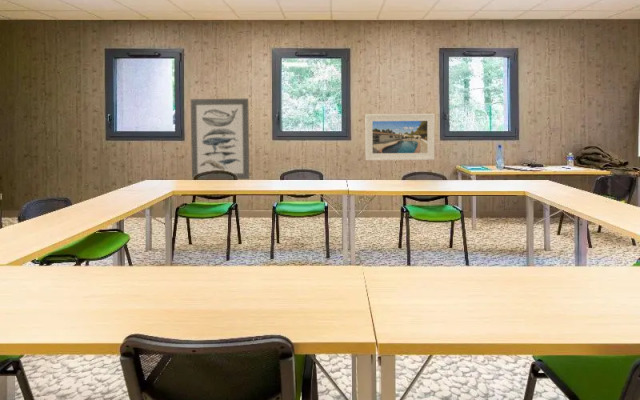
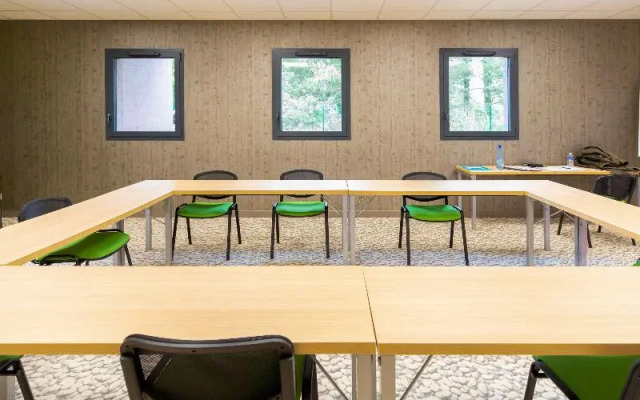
- wall art [190,98,250,180]
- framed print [364,113,435,161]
